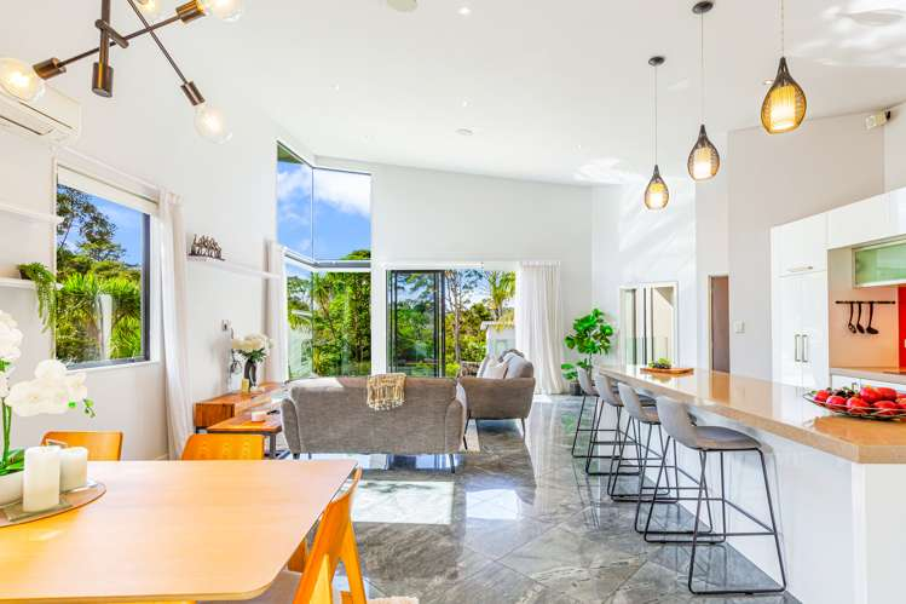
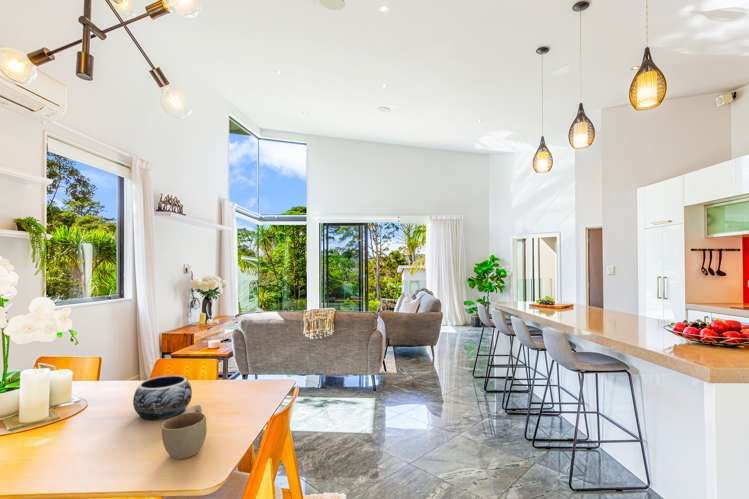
+ cup [161,404,208,460]
+ decorative bowl [132,374,193,421]
